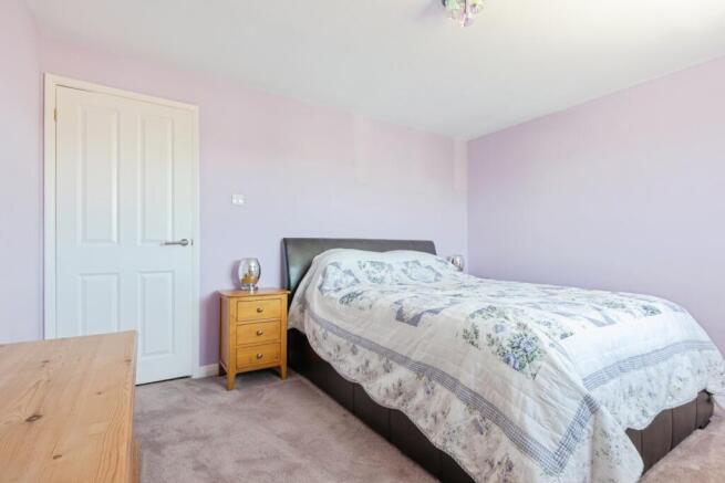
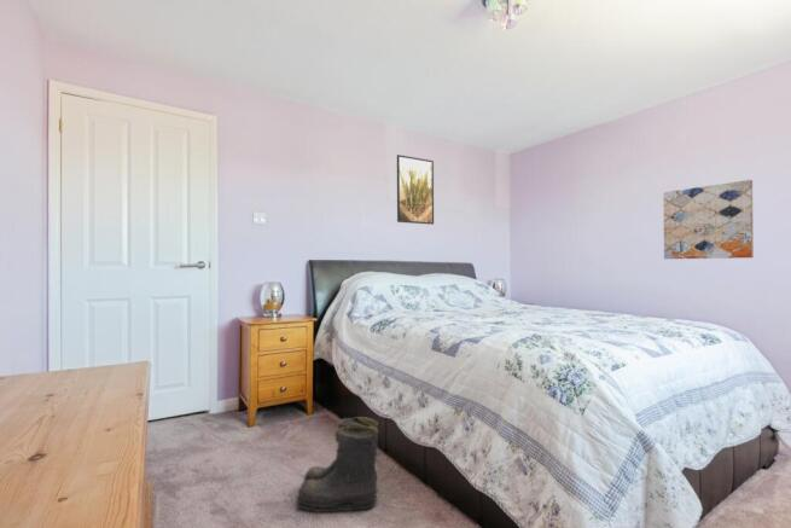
+ boots [295,416,379,514]
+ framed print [396,153,435,226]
+ wall art [663,179,755,260]
